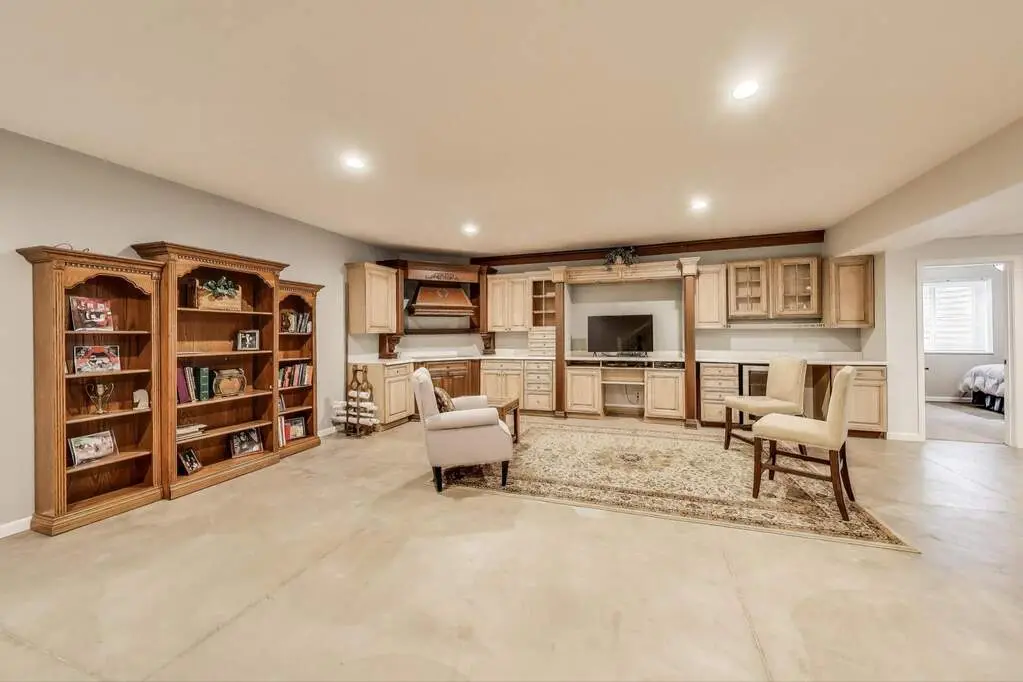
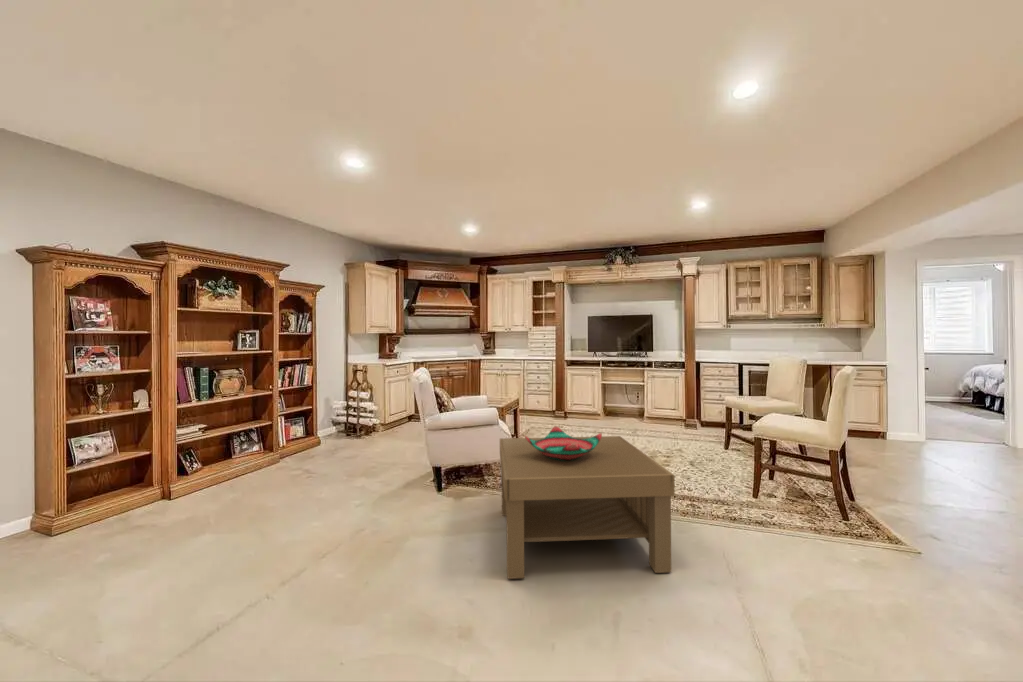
+ coffee table [499,435,676,580]
+ decorative bowl [524,425,603,461]
